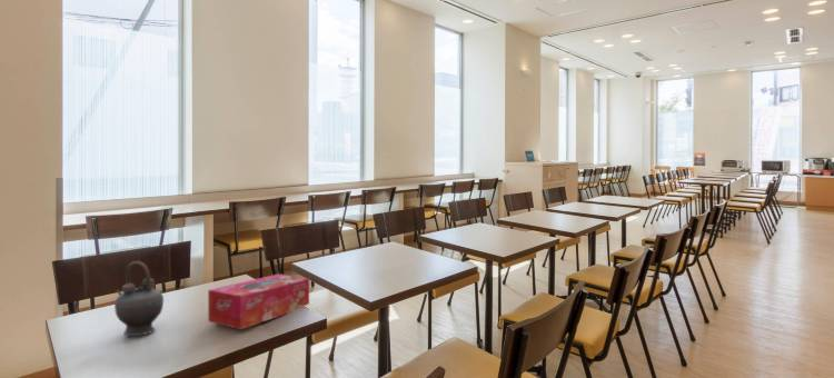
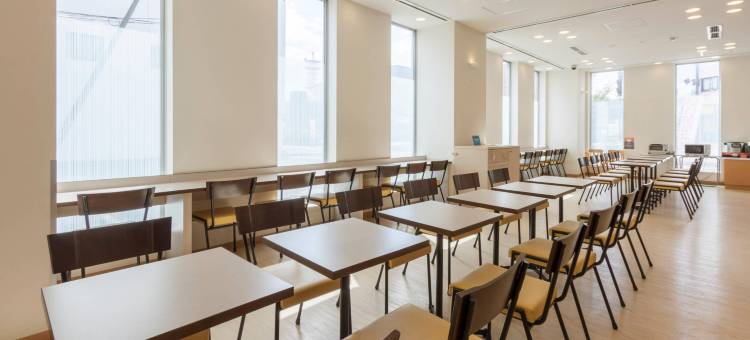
- teapot [113,260,165,337]
- tissue box [207,273,310,330]
